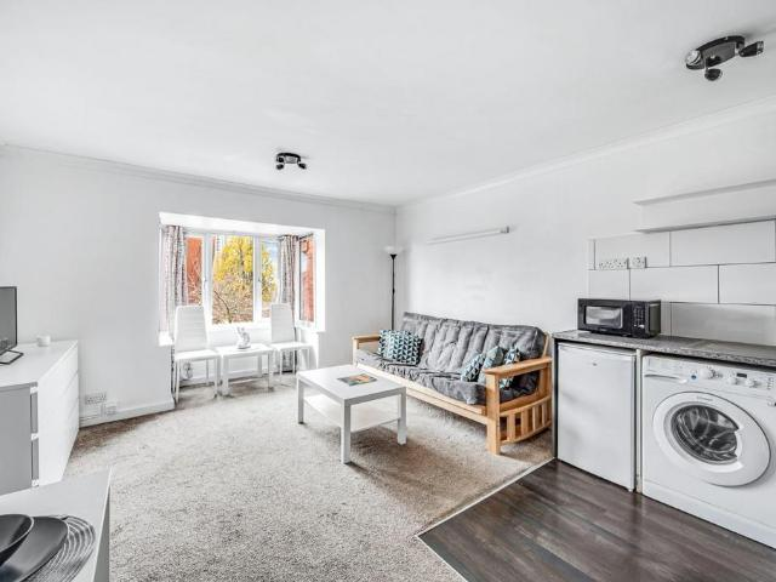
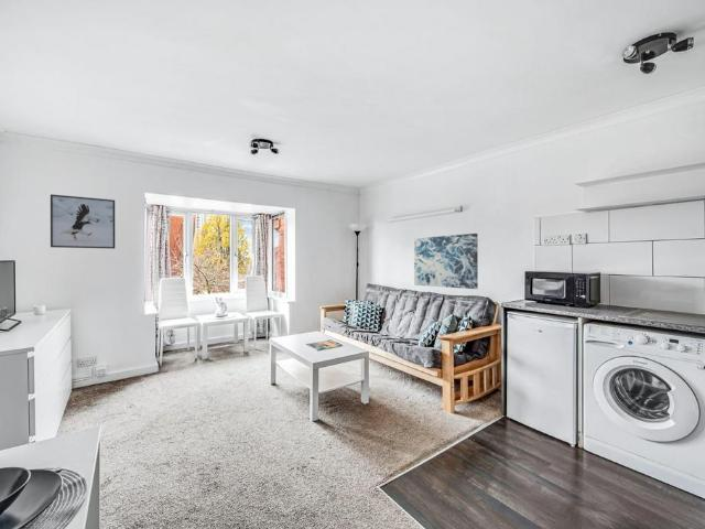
+ wall art [413,233,479,290]
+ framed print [50,193,116,250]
